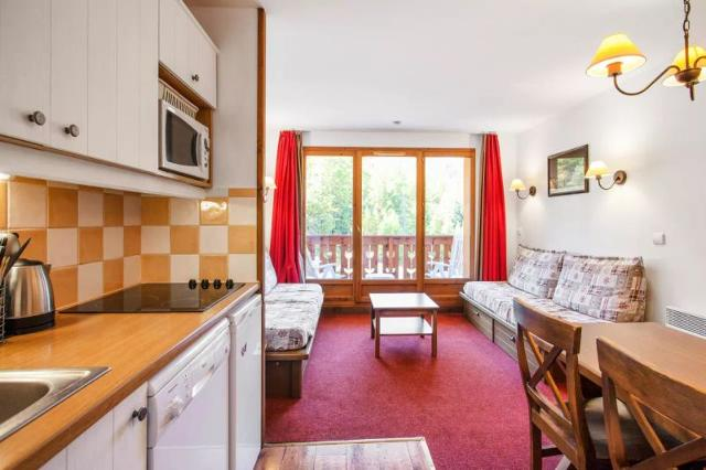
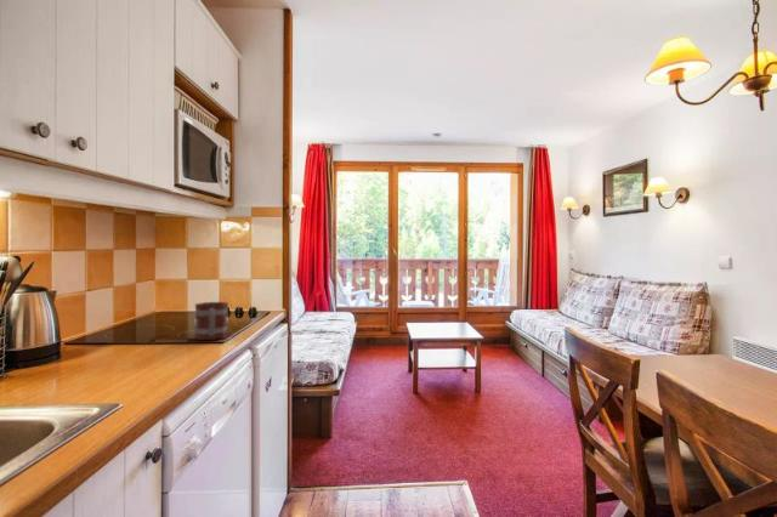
+ mug [194,301,229,341]
